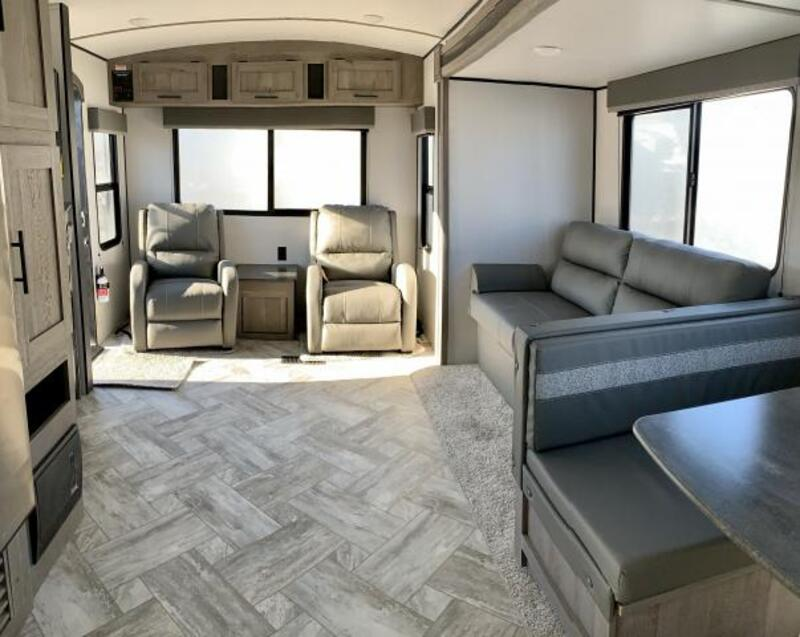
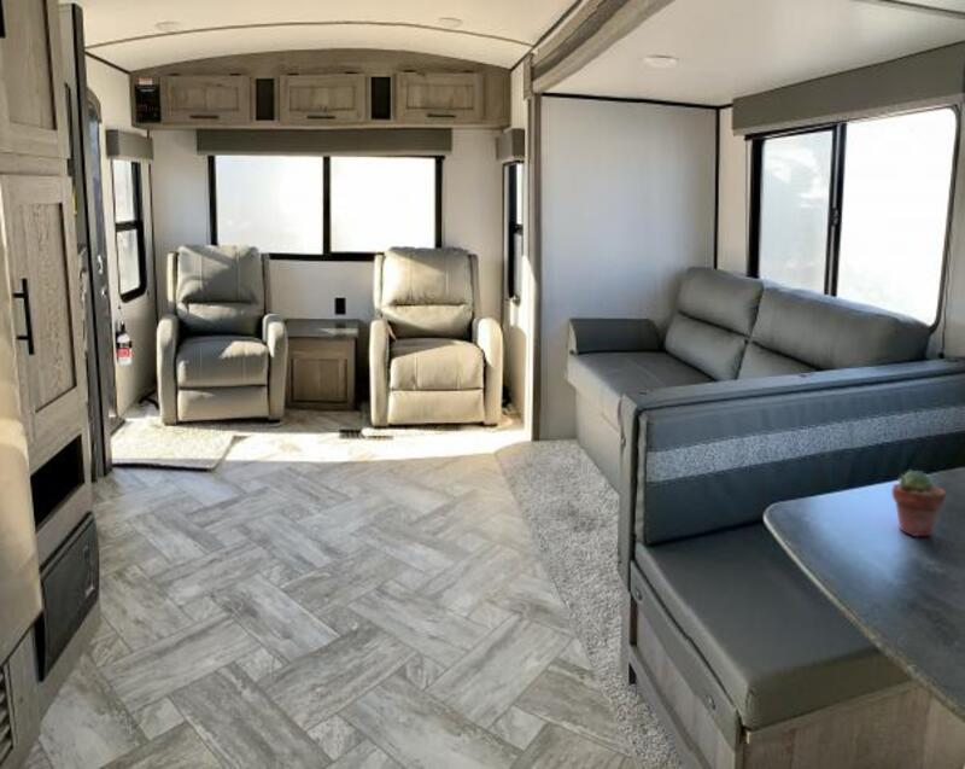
+ potted succulent [890,468,947,537]
